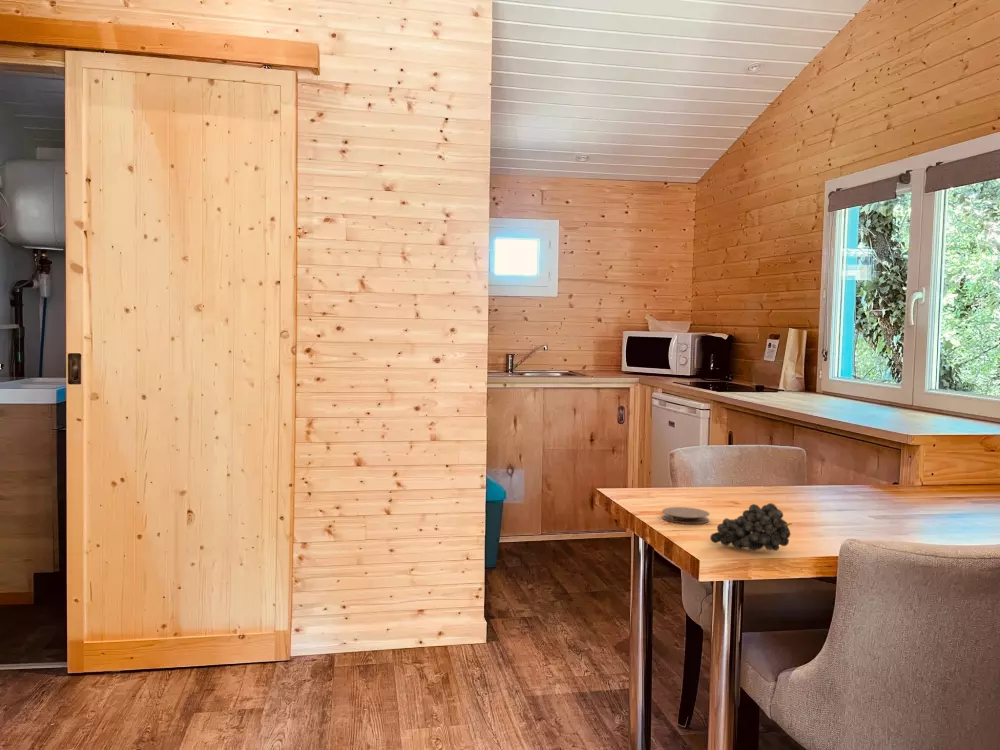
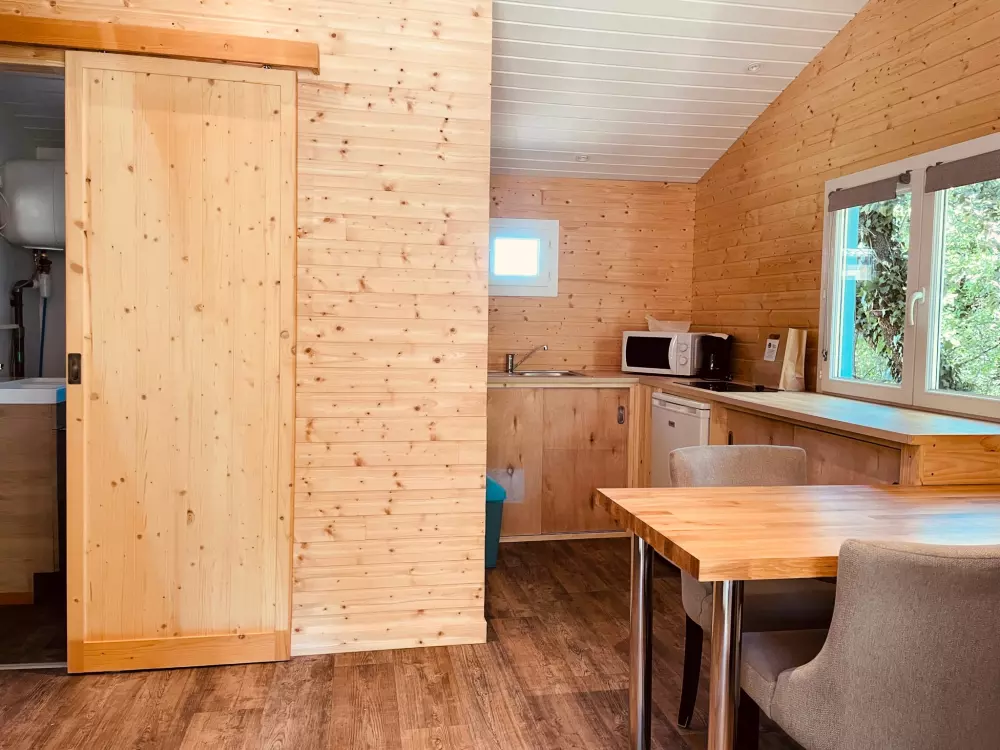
- coaster [661,506,711,525]
- fruit [709,502,793,552]
